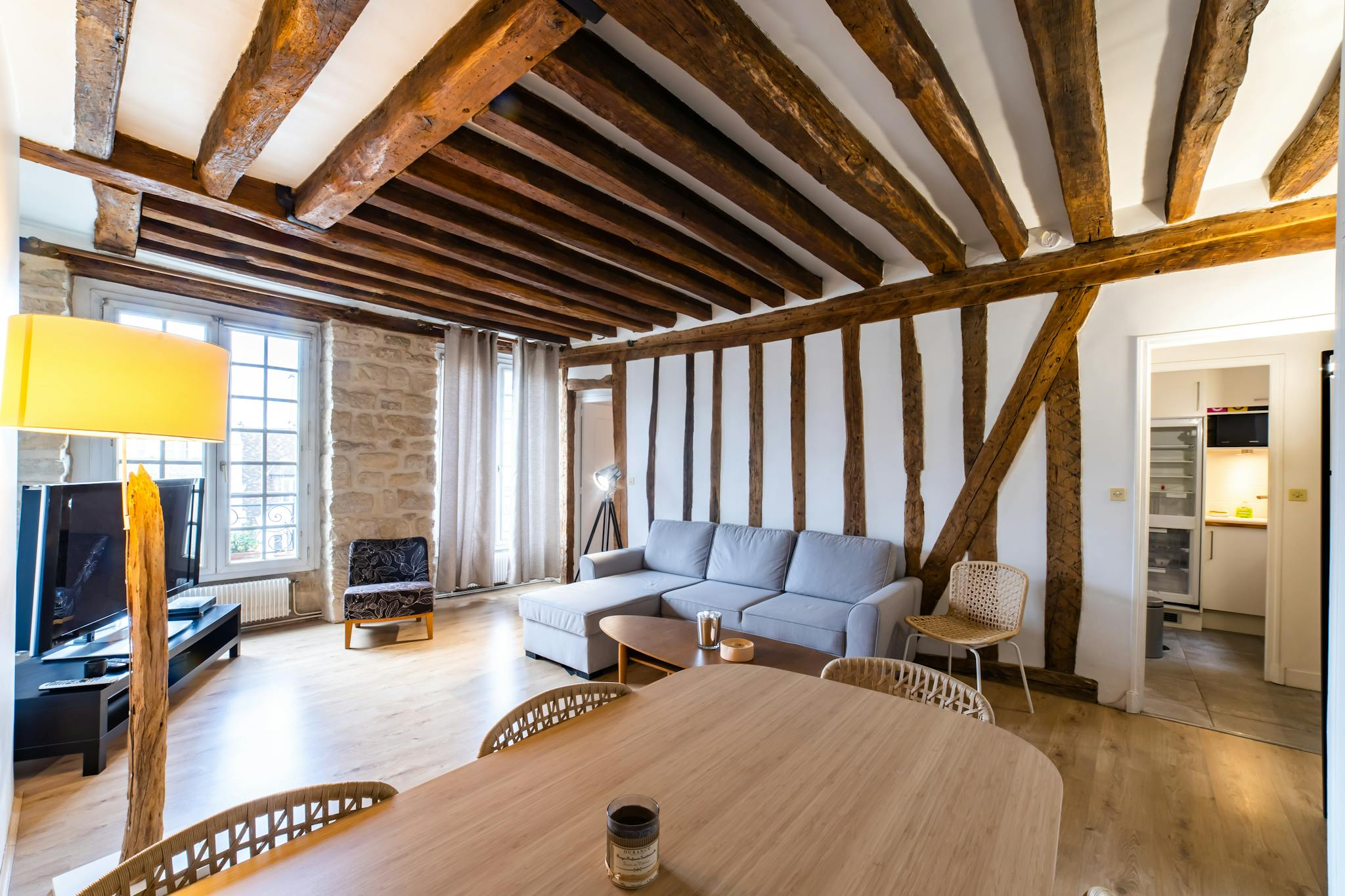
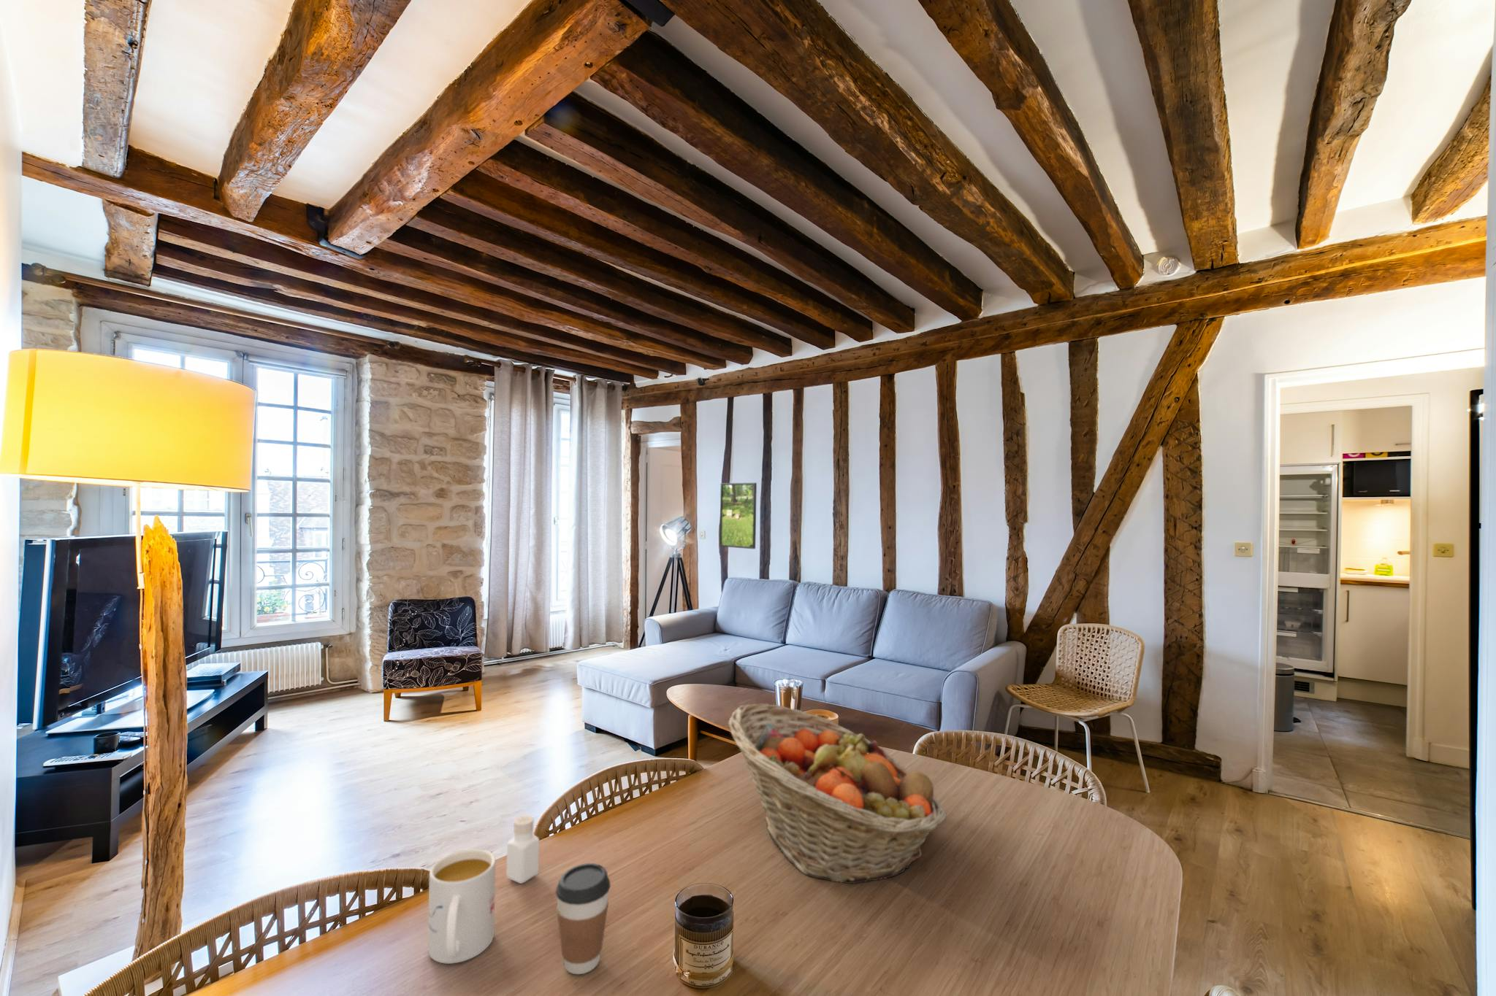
+ fruit basket [726,703,948,885]
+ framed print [719,482,757,549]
+ coffee cup [555,863,612,975]
+ pepper shaker [505,815,539,885]
+ mug [427,848,497,965]
